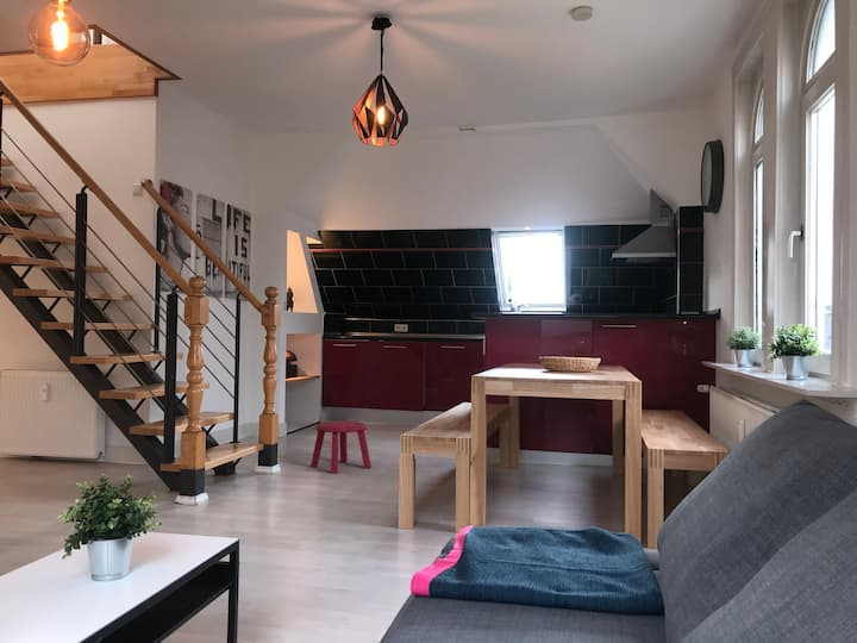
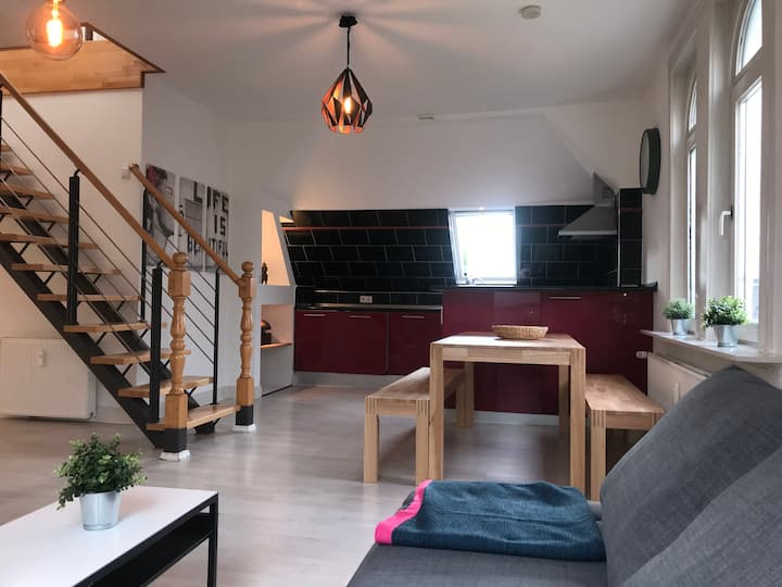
- stool [309,420,373,475]
